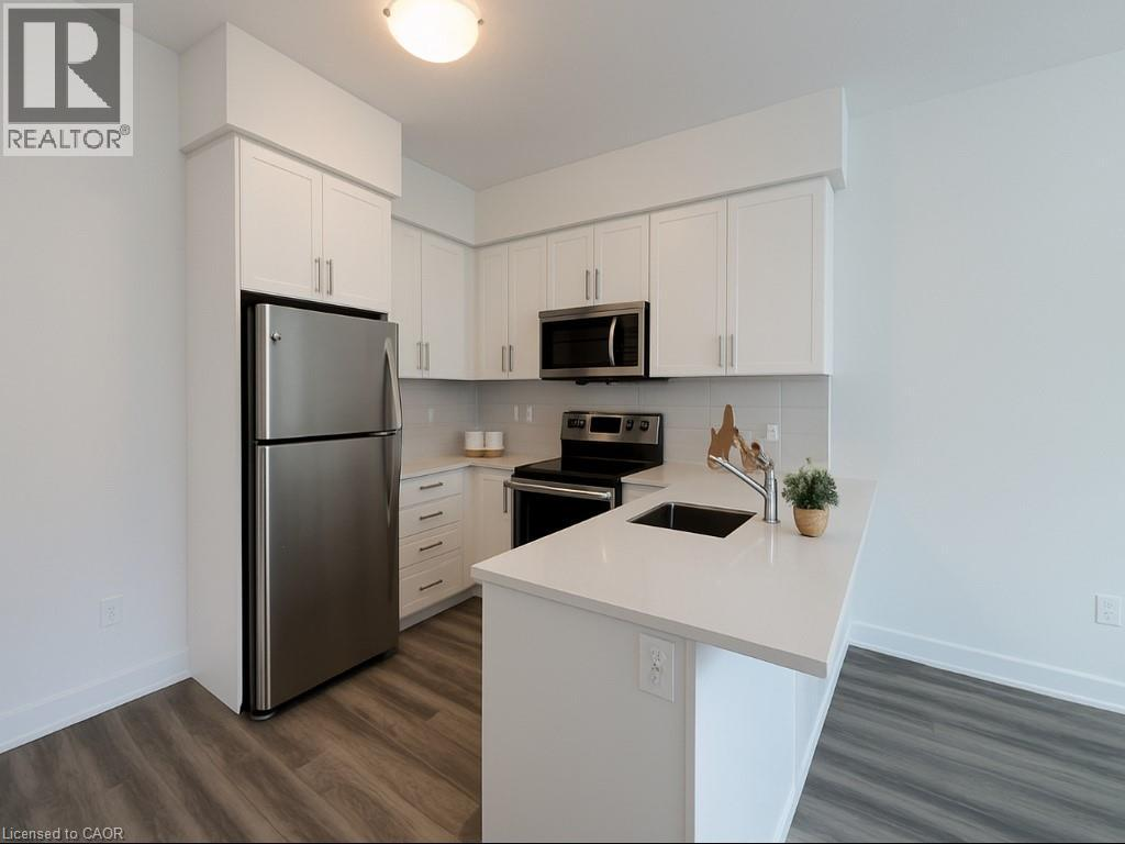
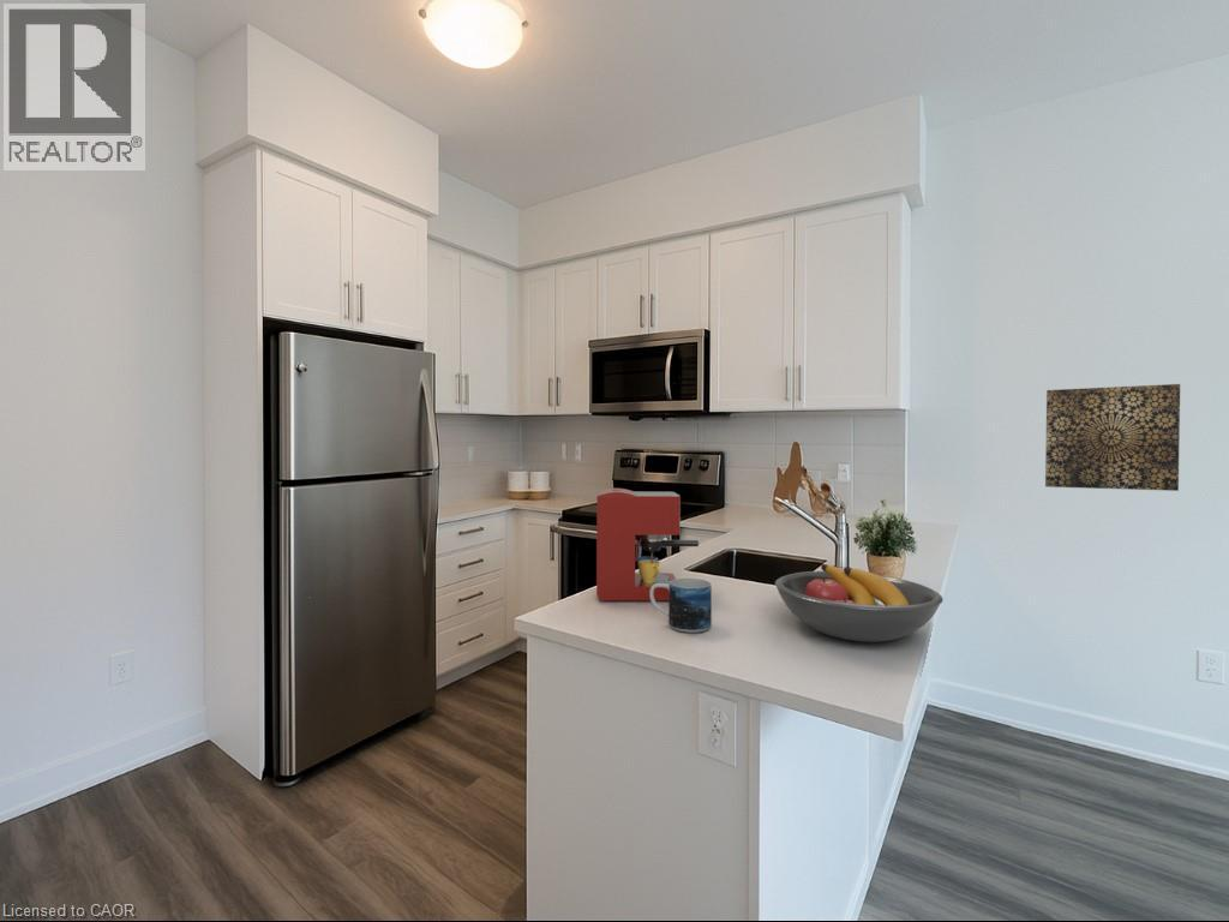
+ wall art [1044,383,1181,492]
+ coffee maker [595,487,700,601]
+ fruit bowl [774,563,945,643]
+ mug [649,577,713,634]
